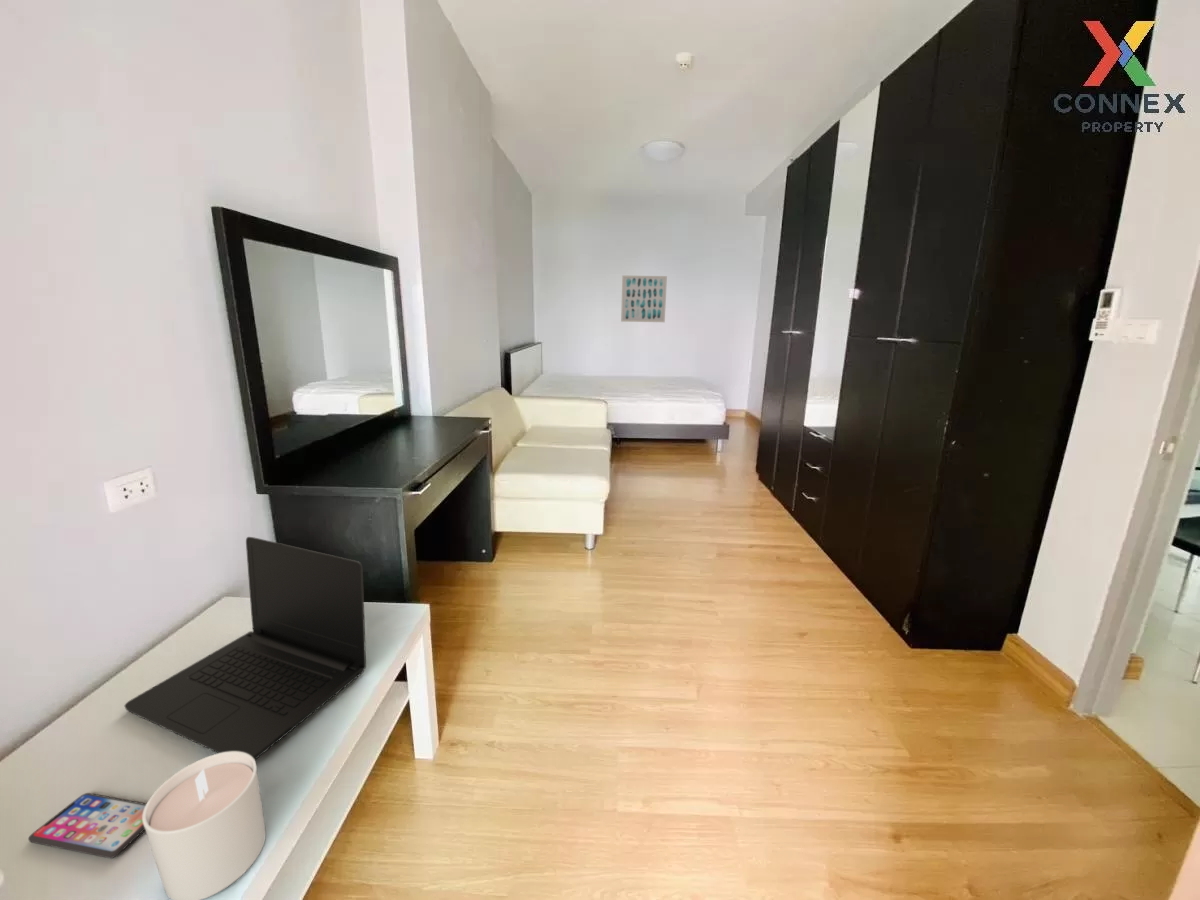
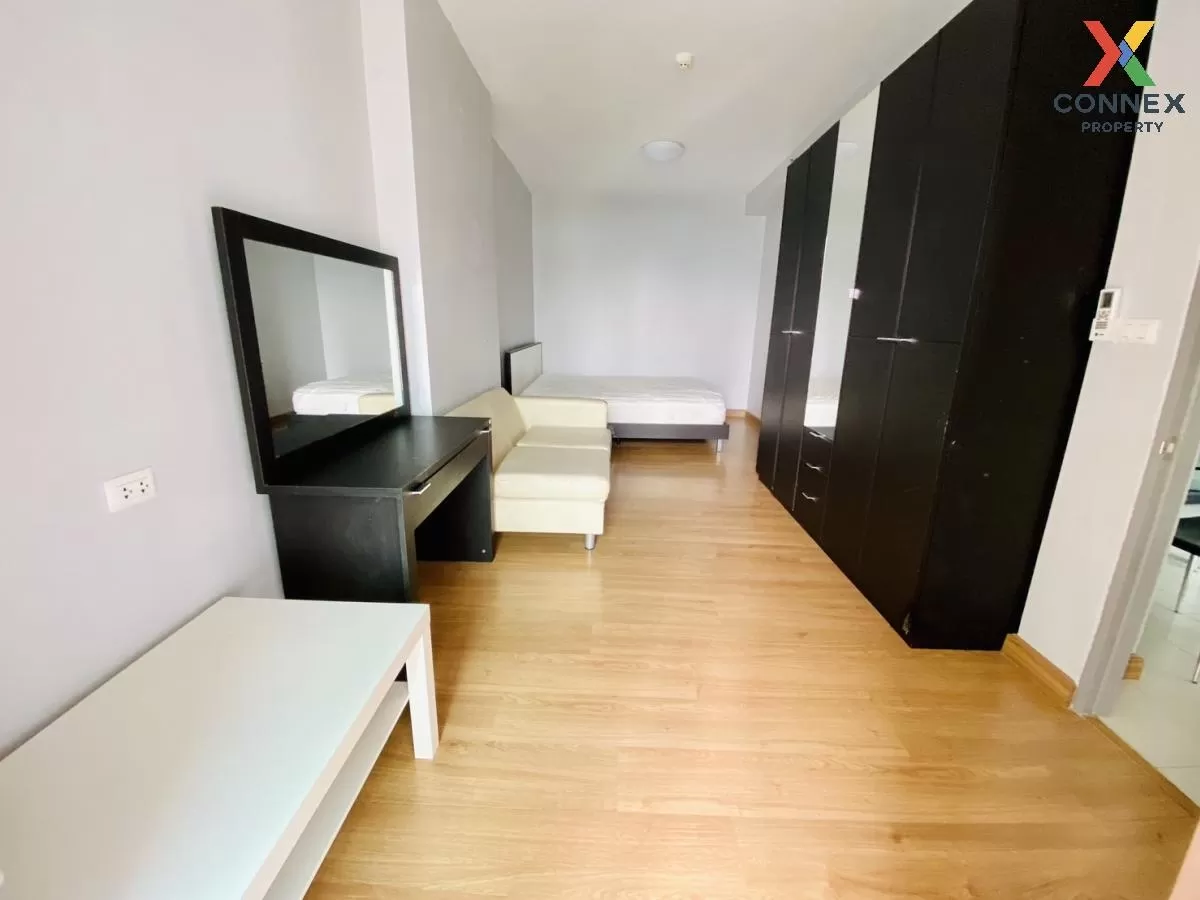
- smartphone [27,792,147,859]
- laptop [124,536,367,761]
- candle [142,751,267,900]
- wall art [620,274,668,323]
